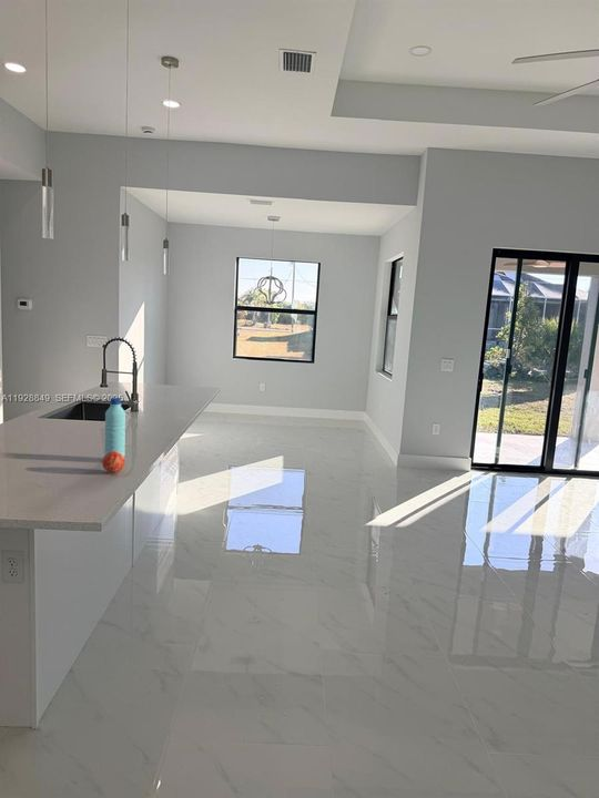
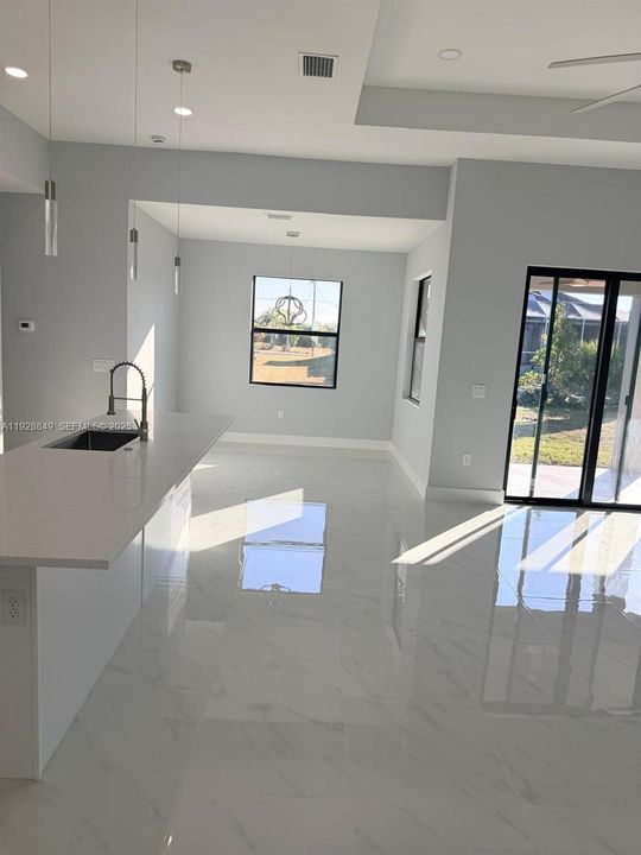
- water bottle [104,397,126,458]
- apple [101,451,126,474]
